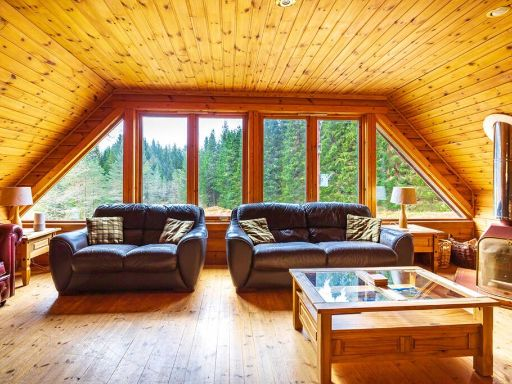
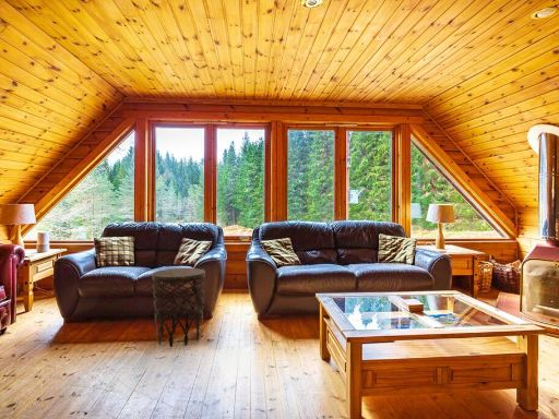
+ side table [151,267,206,348]
